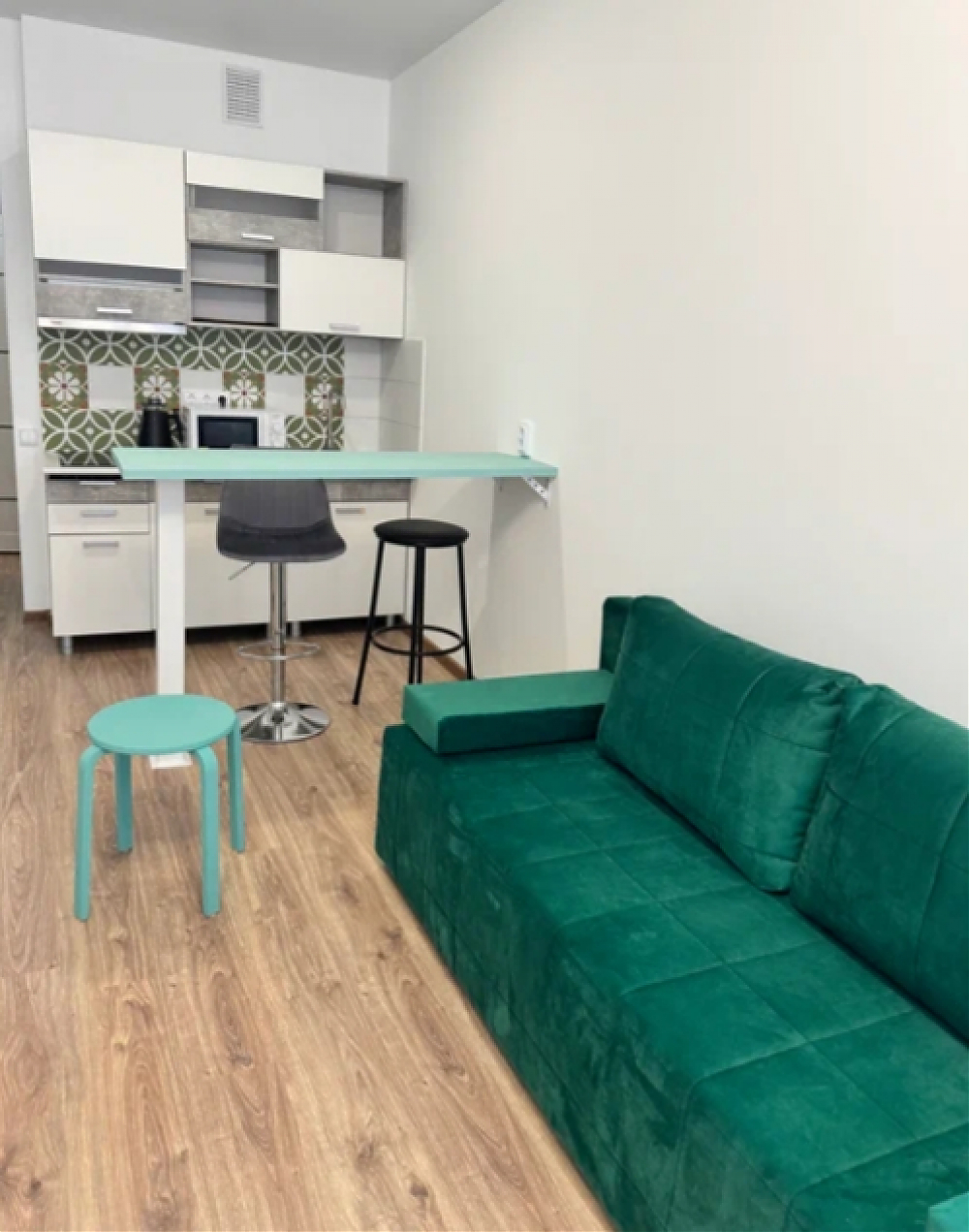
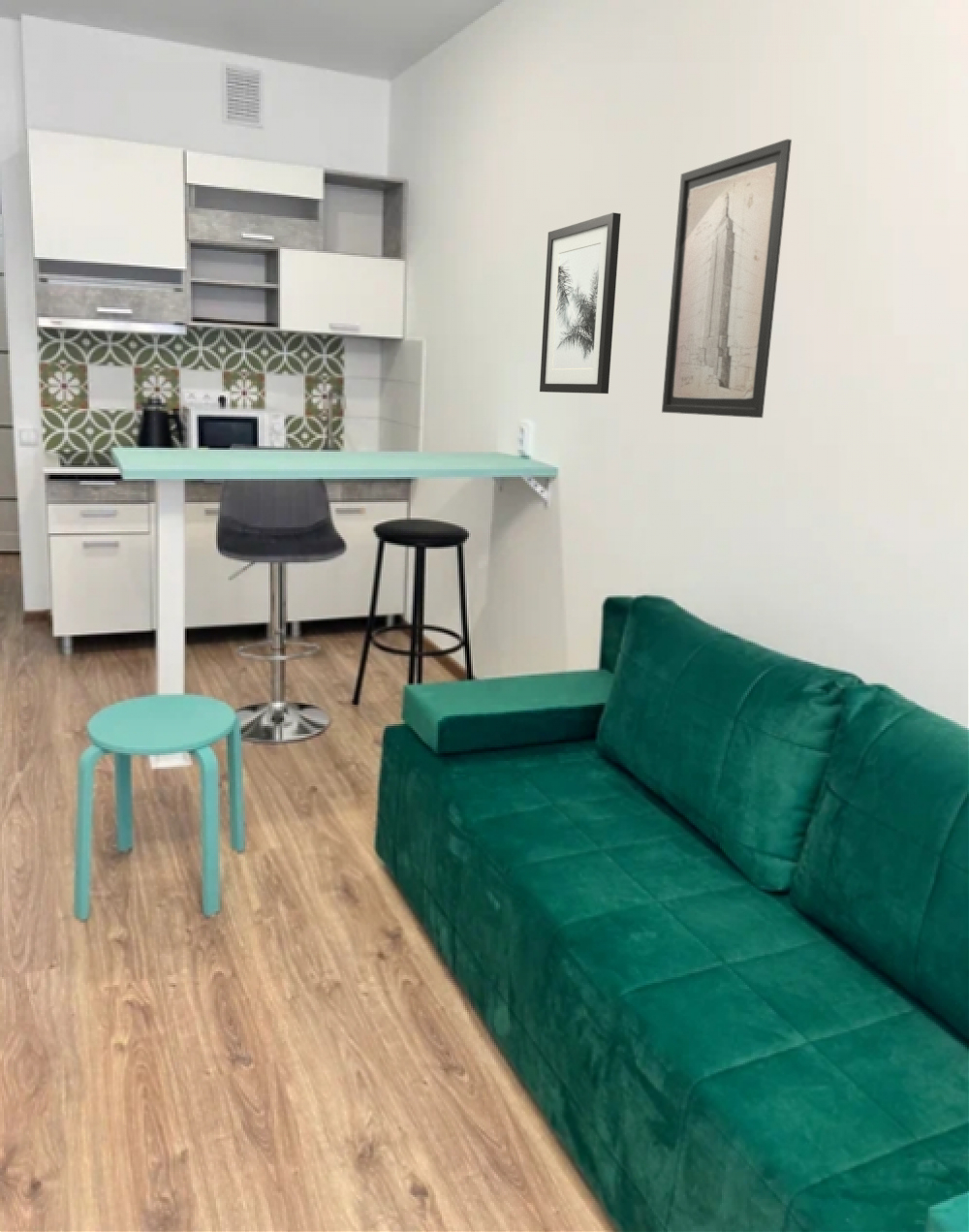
+ wall art [539,211,622,395]
+ wall art [661,138,793,419]
